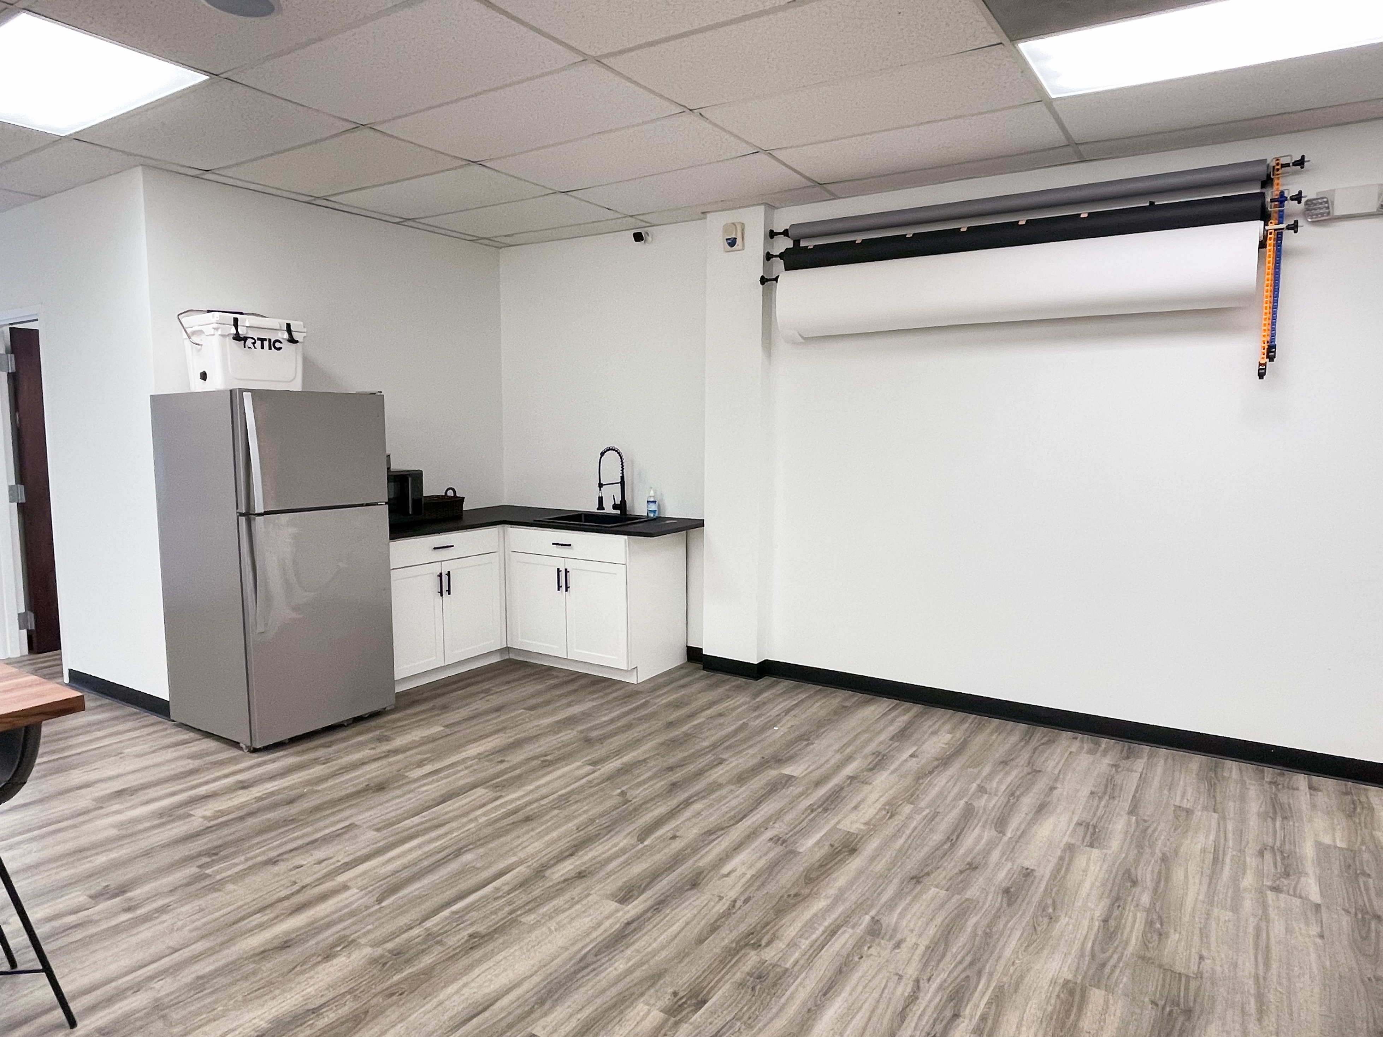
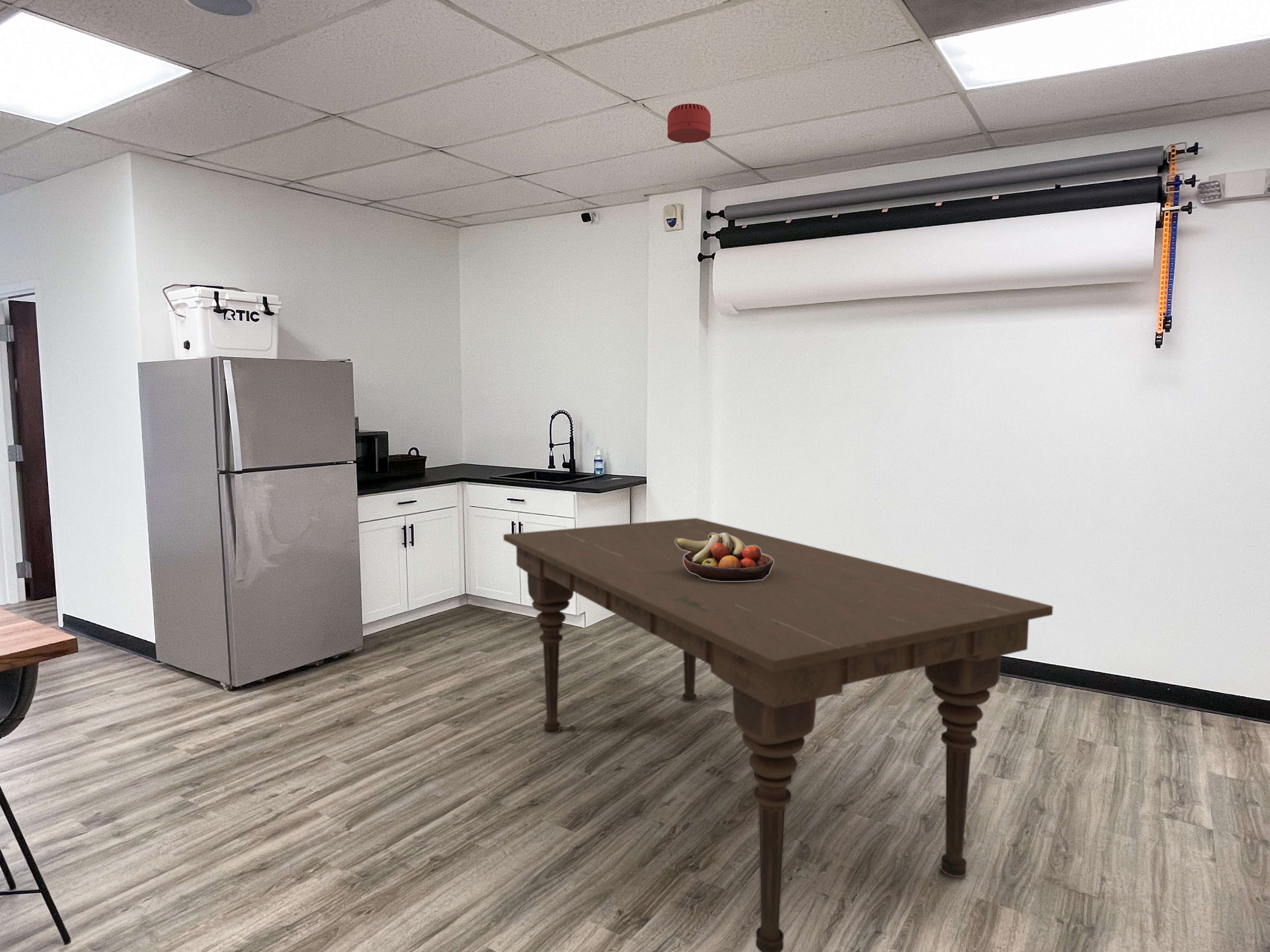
+ smoke detector [667,103,711,143]
+ dining table [503,518,1053,952]
+ fruit bowl [675,533,773,581]
